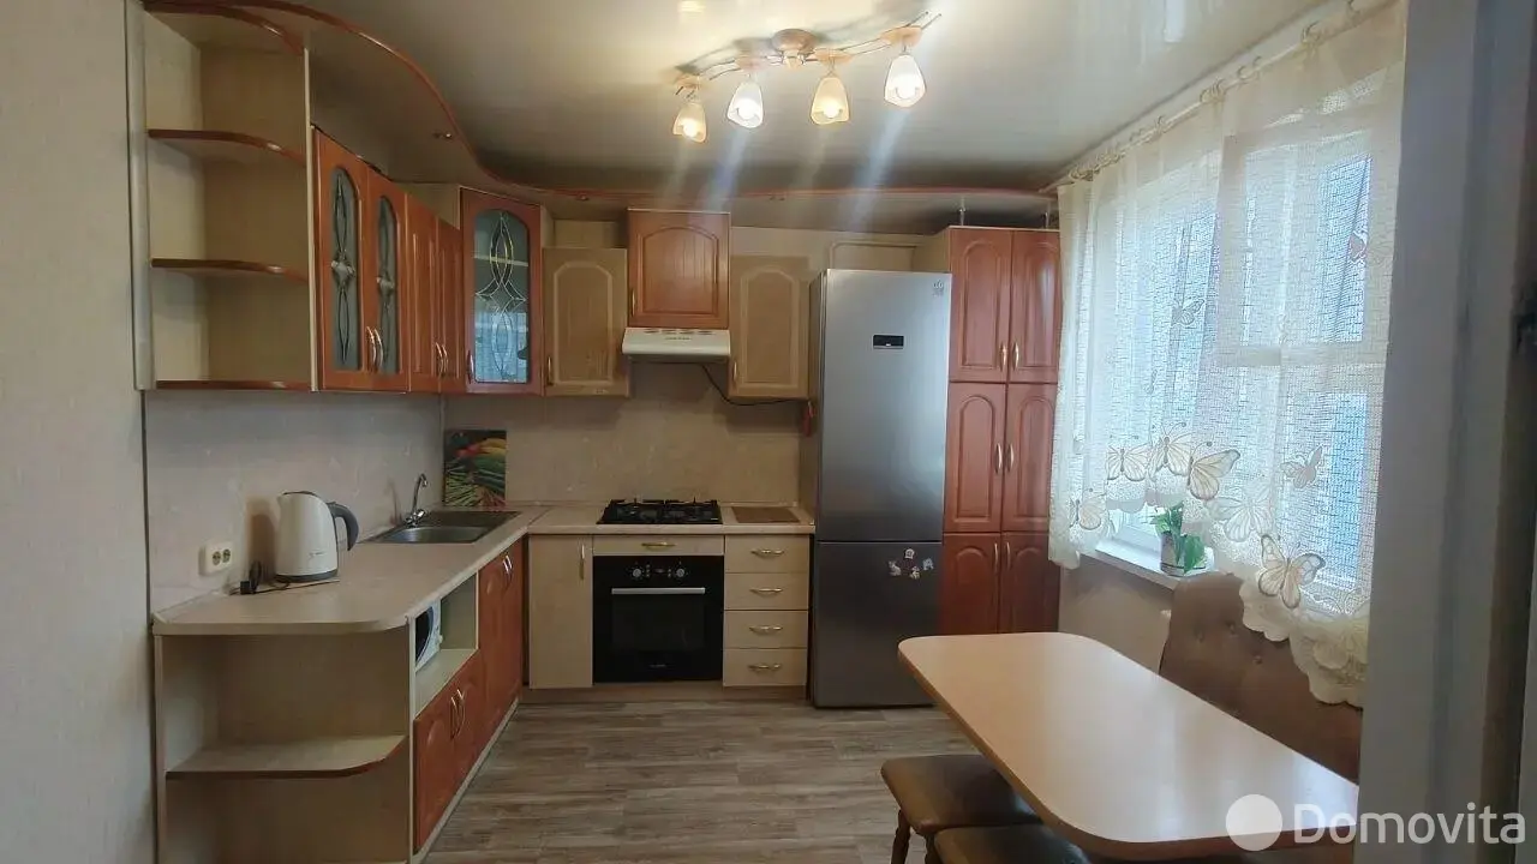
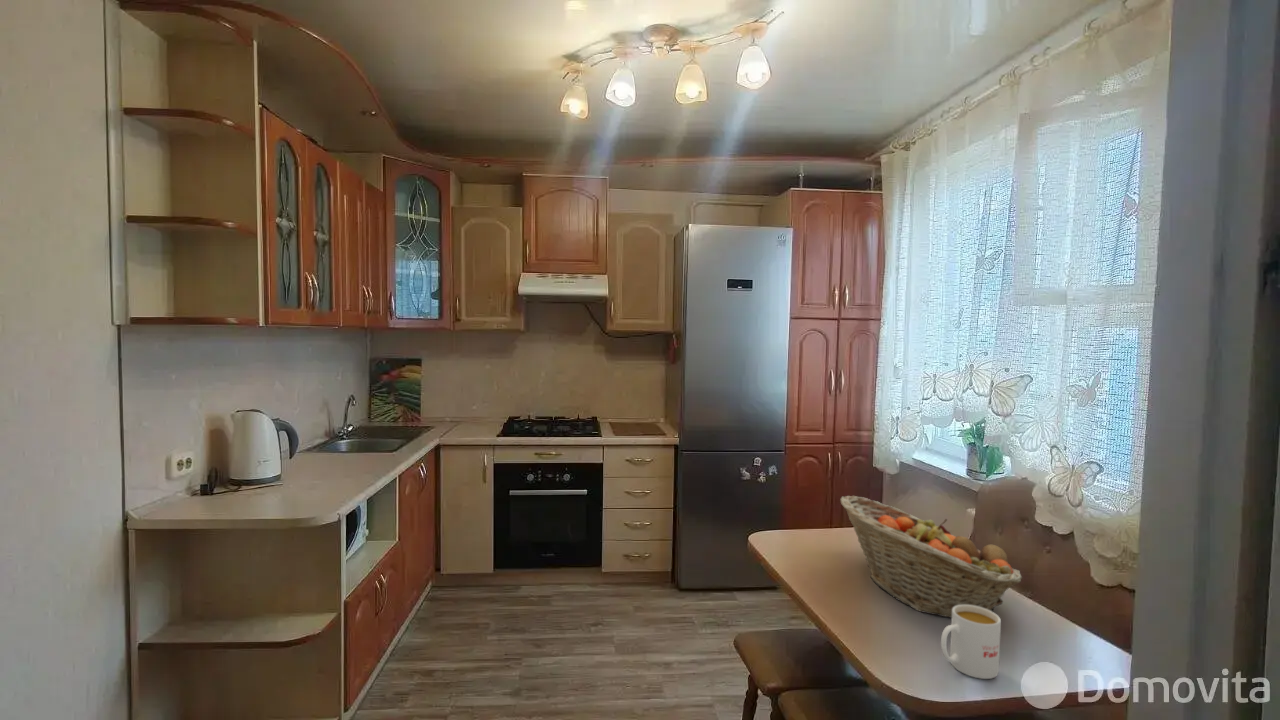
+ fruit basket [839,495,1023,619]
+ mug [940,605,1002,680]
